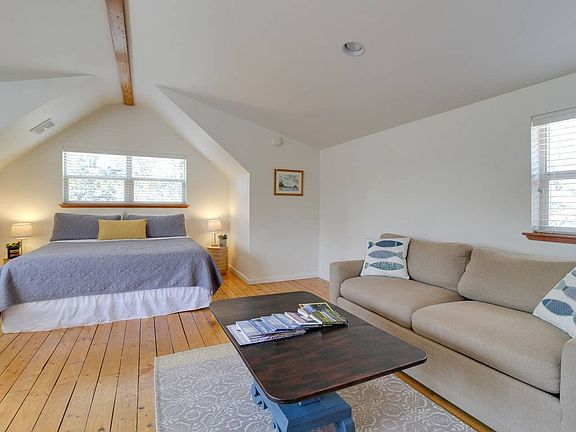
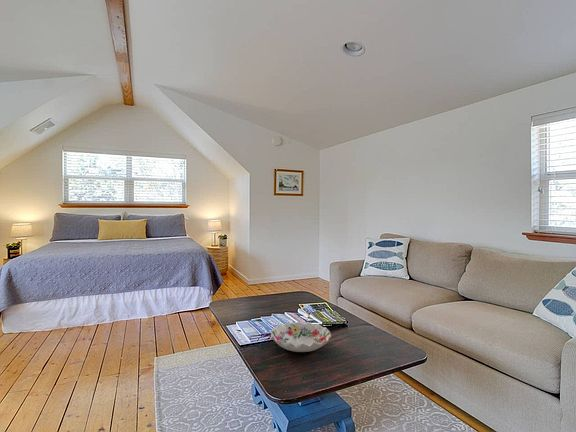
+ decorative bowl [270,321,332,353]
